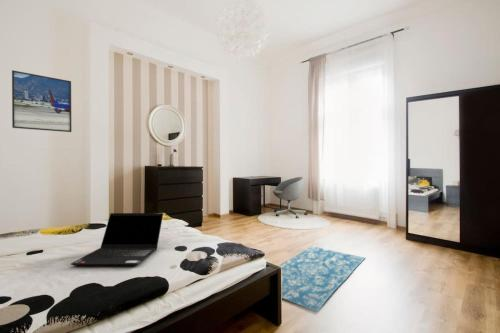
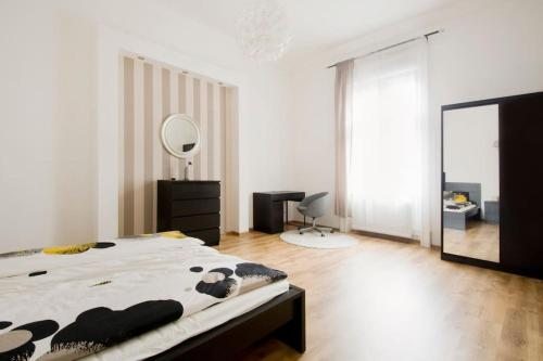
- rug [278,245,366,313]
- laptop computer [70,212,164,266]
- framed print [11,69,72,133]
